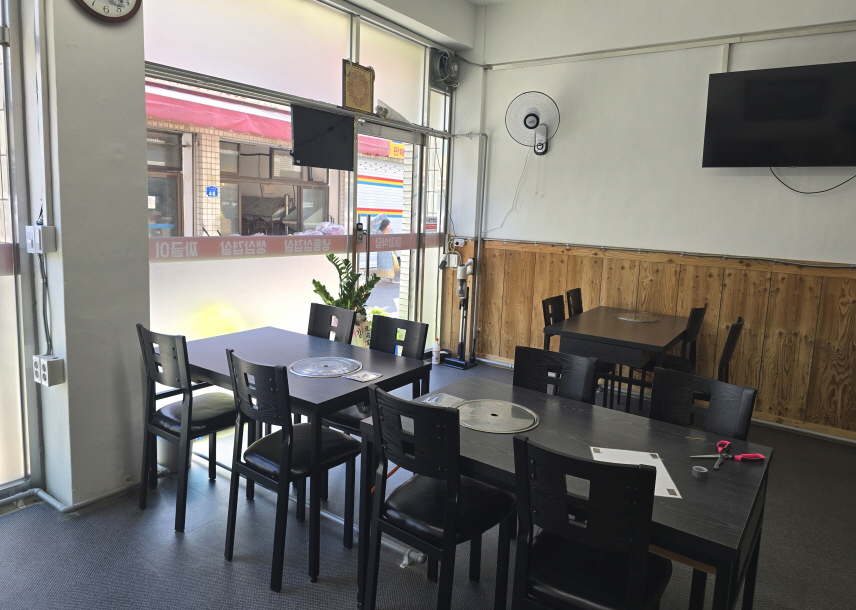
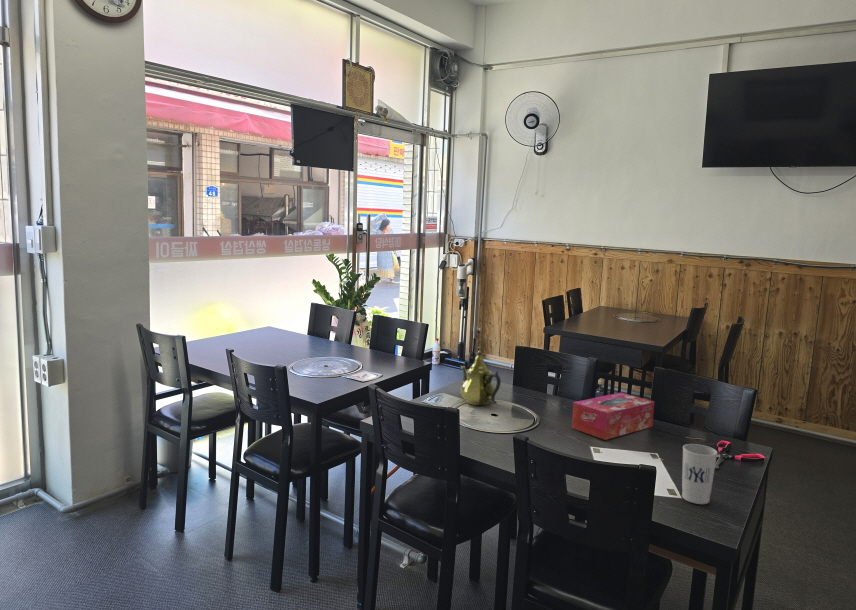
+ tissue box [571,392,655,441]
+ cup [681,443,718,505]
+ teapot [459,345,502,406]
